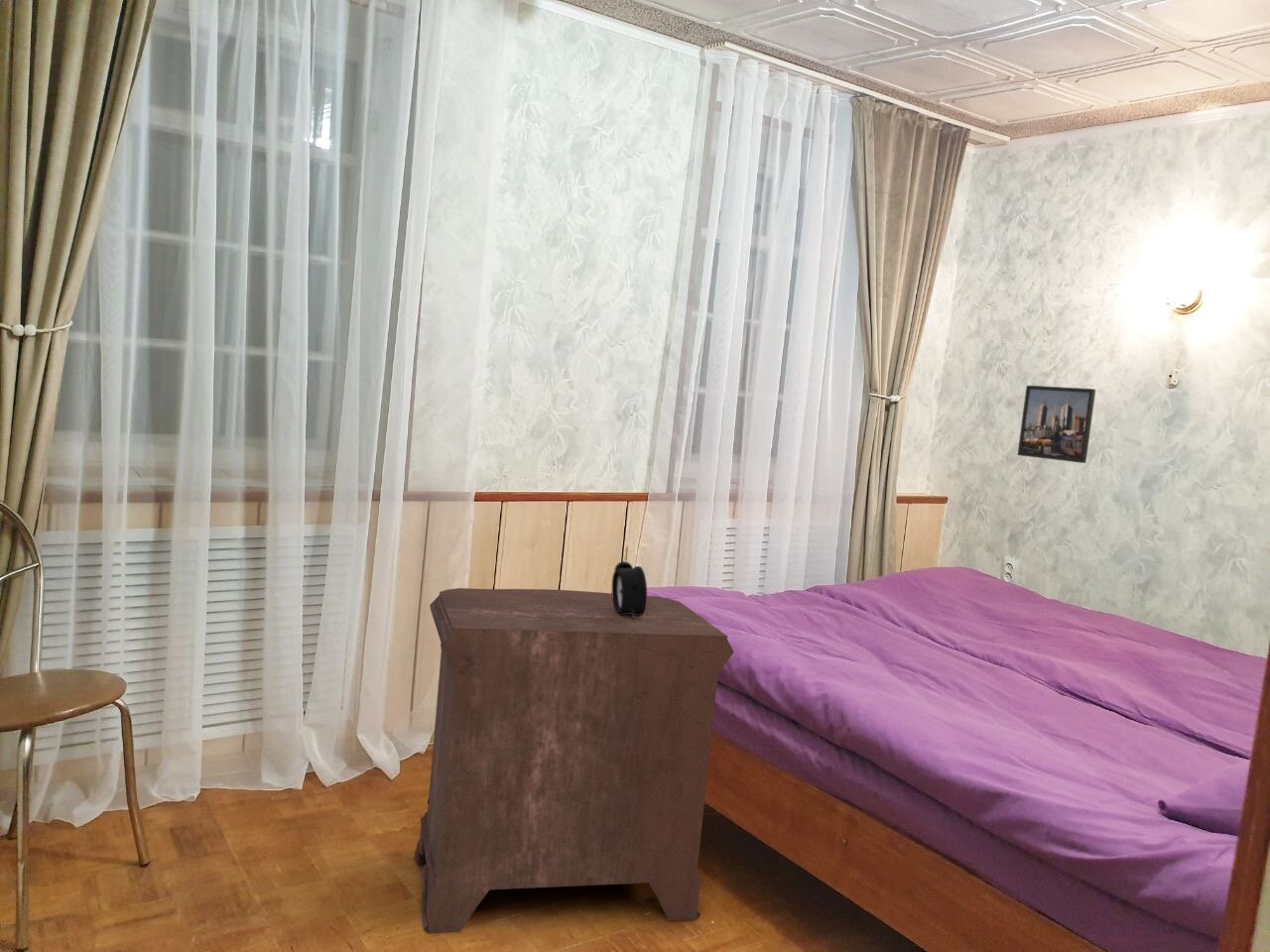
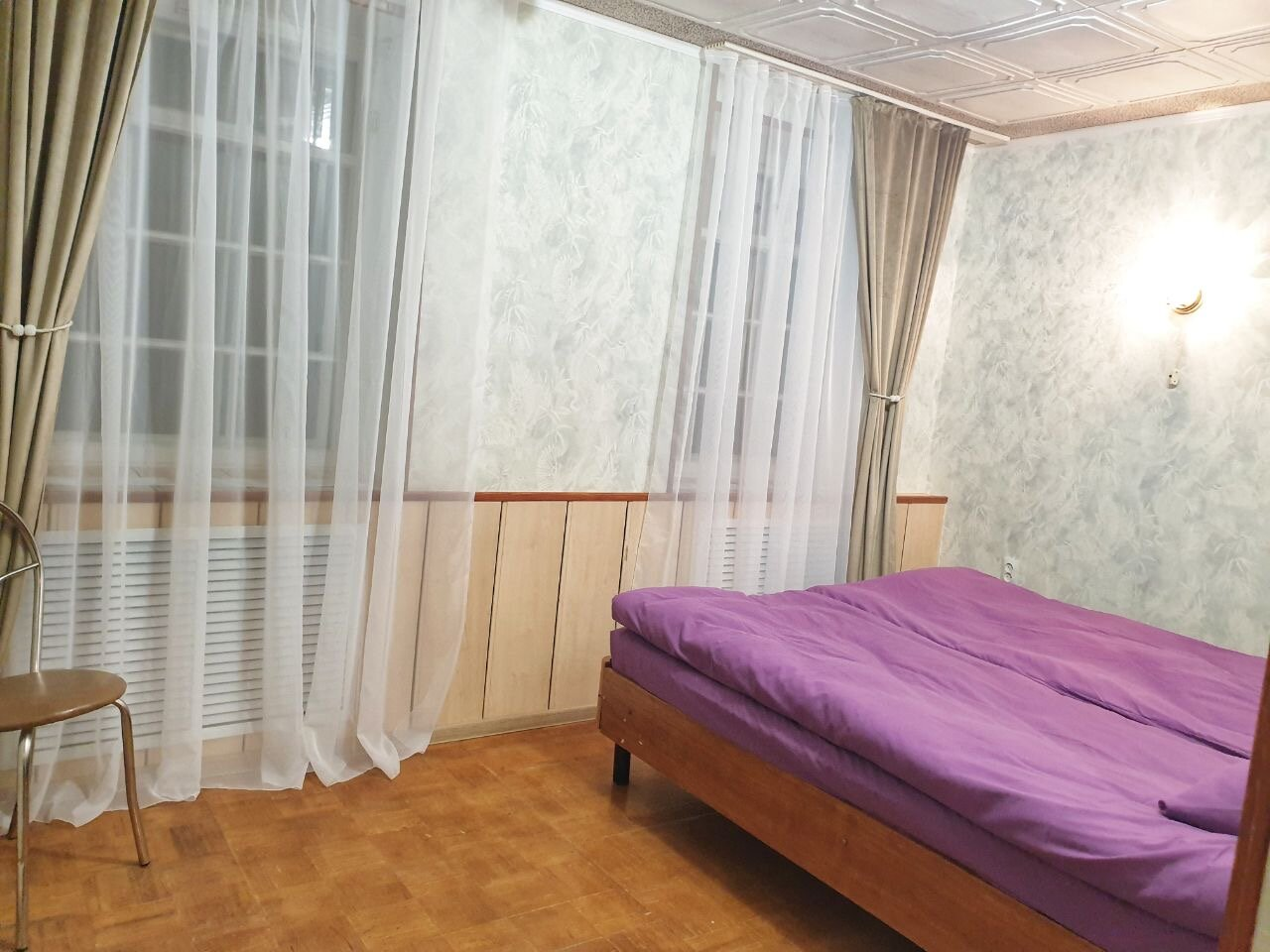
- alarm clock [611,560,648,618]
- nightstand [414,587,735,935]
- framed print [1017,385,1096,464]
